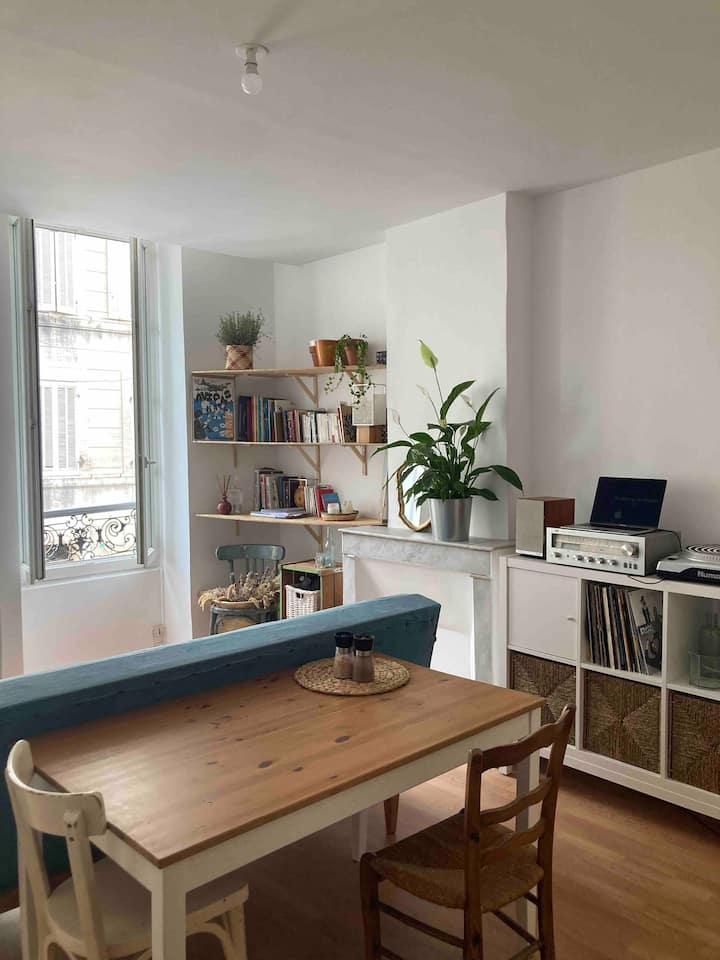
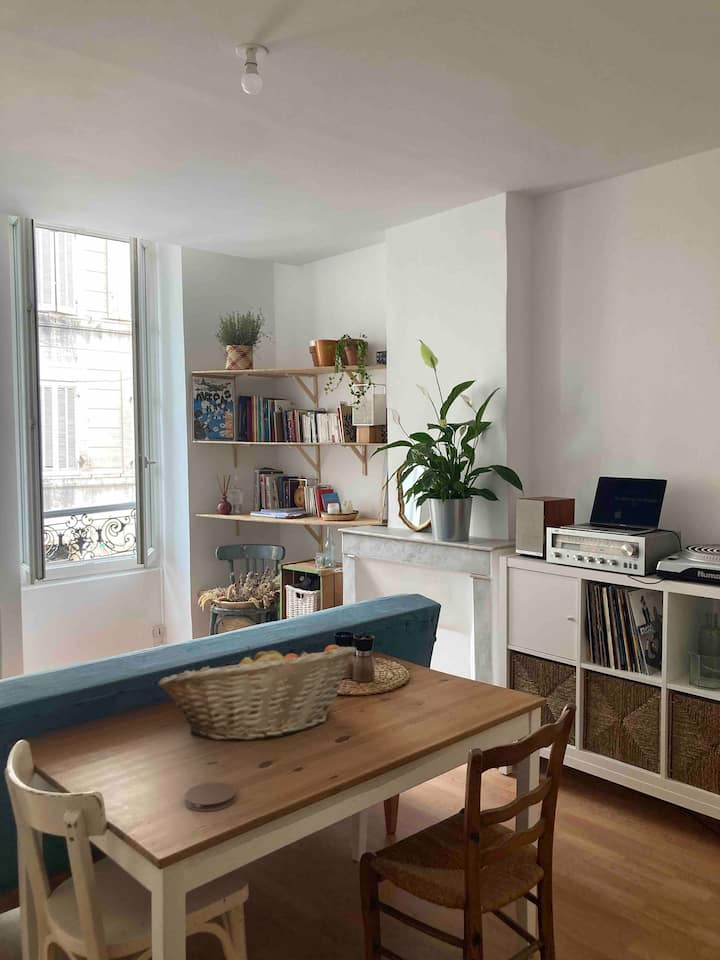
+ fruit basket [156,644,358,741]
+ coaster [184,781,237,812]
